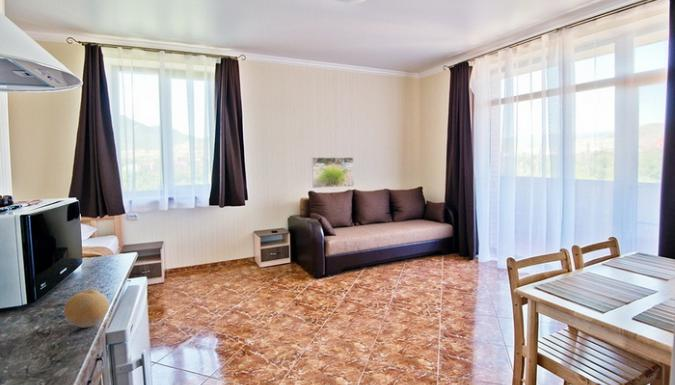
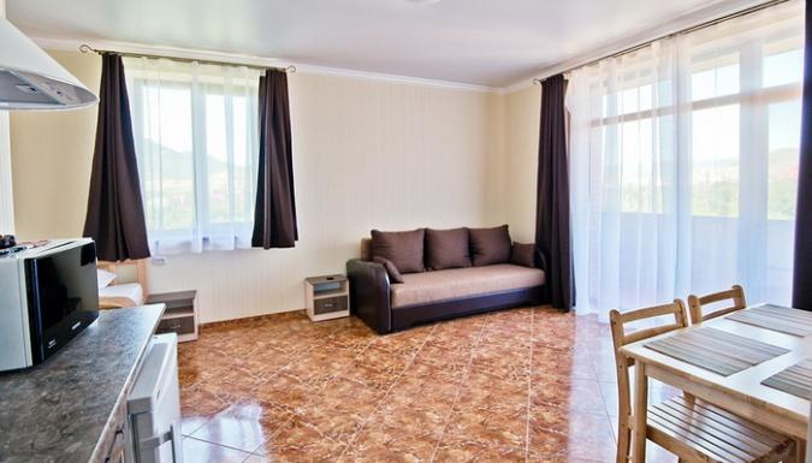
- fruit [63,289,110,328]
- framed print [311,156,355,189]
